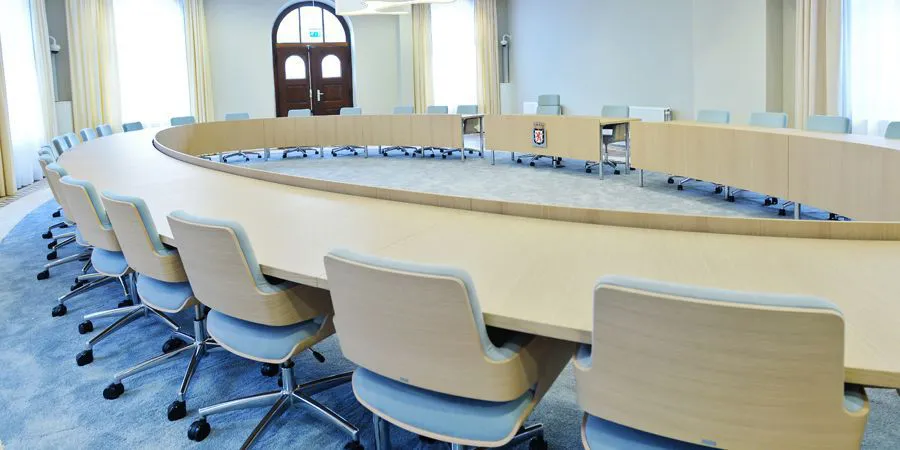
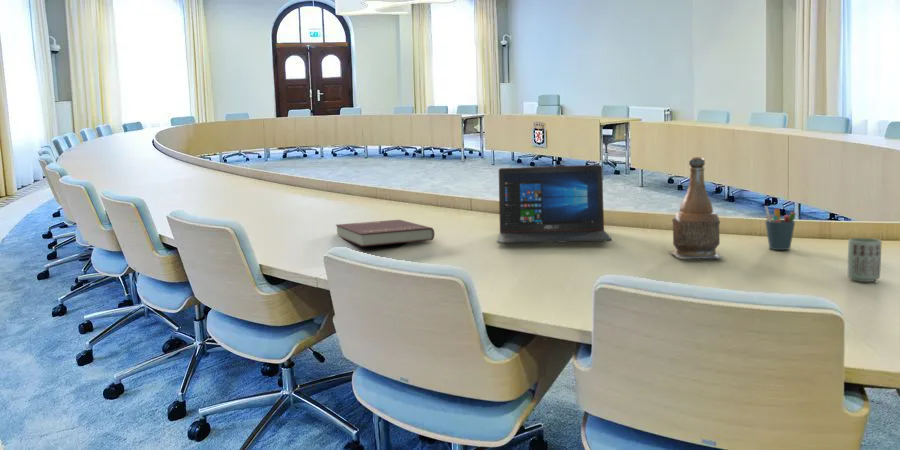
+ bottle [667,156,726,260]
+ laptop [496,164,613,245]
+ cup [847,237,883,283]
+ book [335,219,435,248]
+ pen holder [764,205,797,251]
